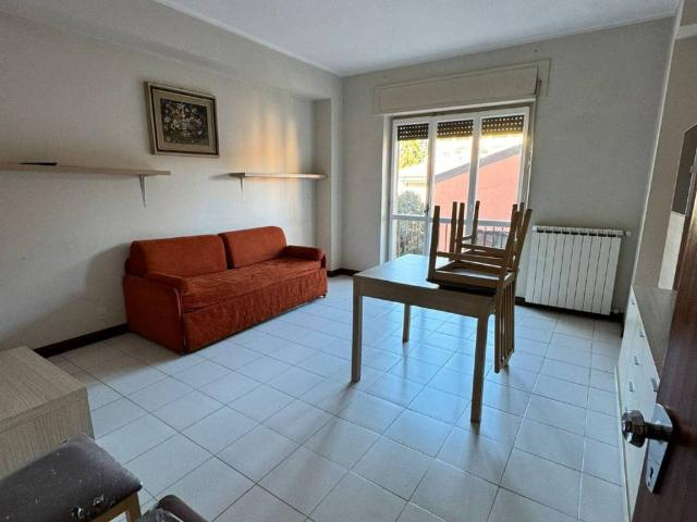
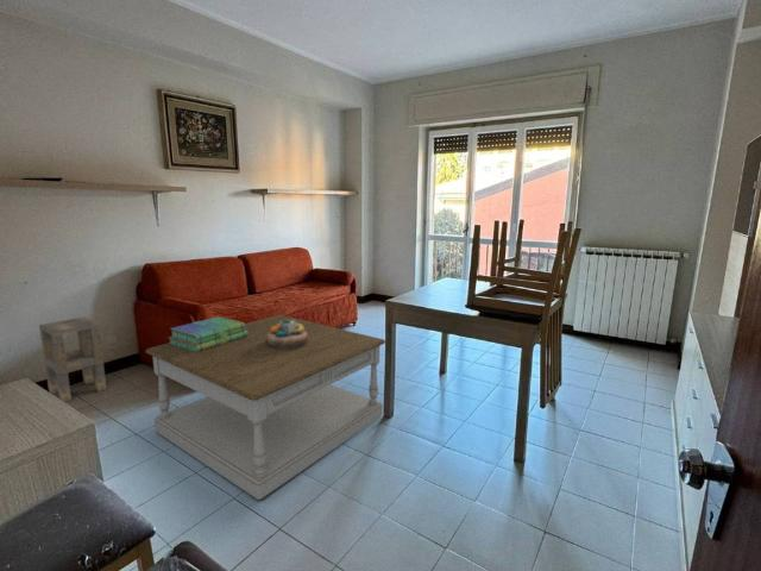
+ stack of books [168,315,247,352]
+ decorative bowl [266,319,308,350]
+ coffee table [145,314,386,501]
+ side table [38,316,108,403]
